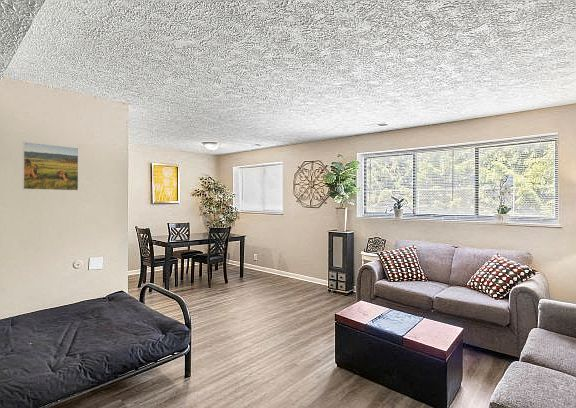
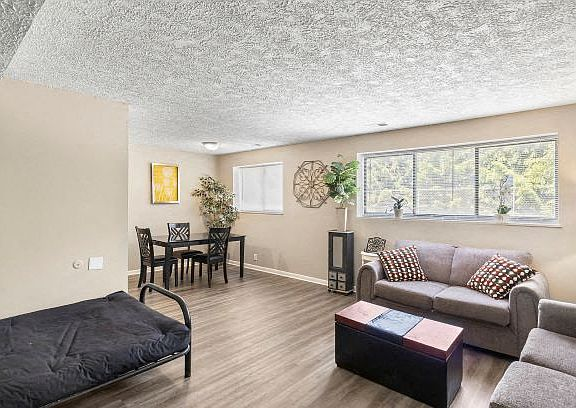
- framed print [22,141,79,192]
